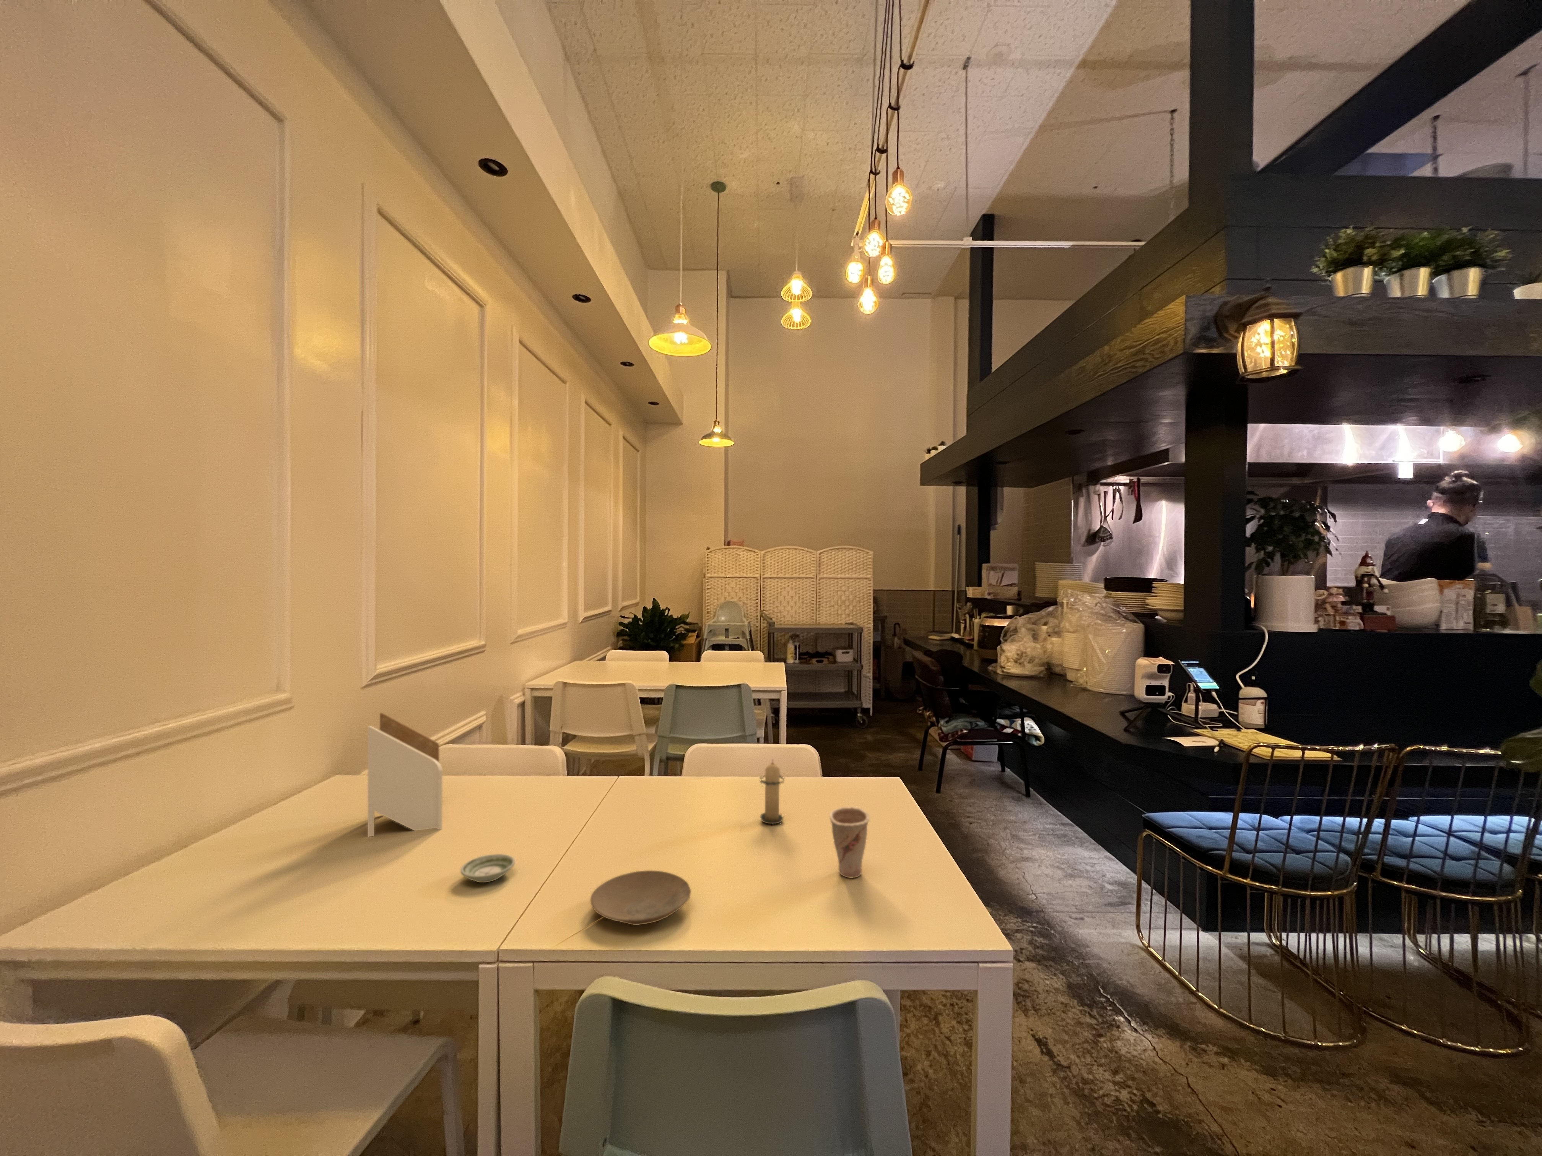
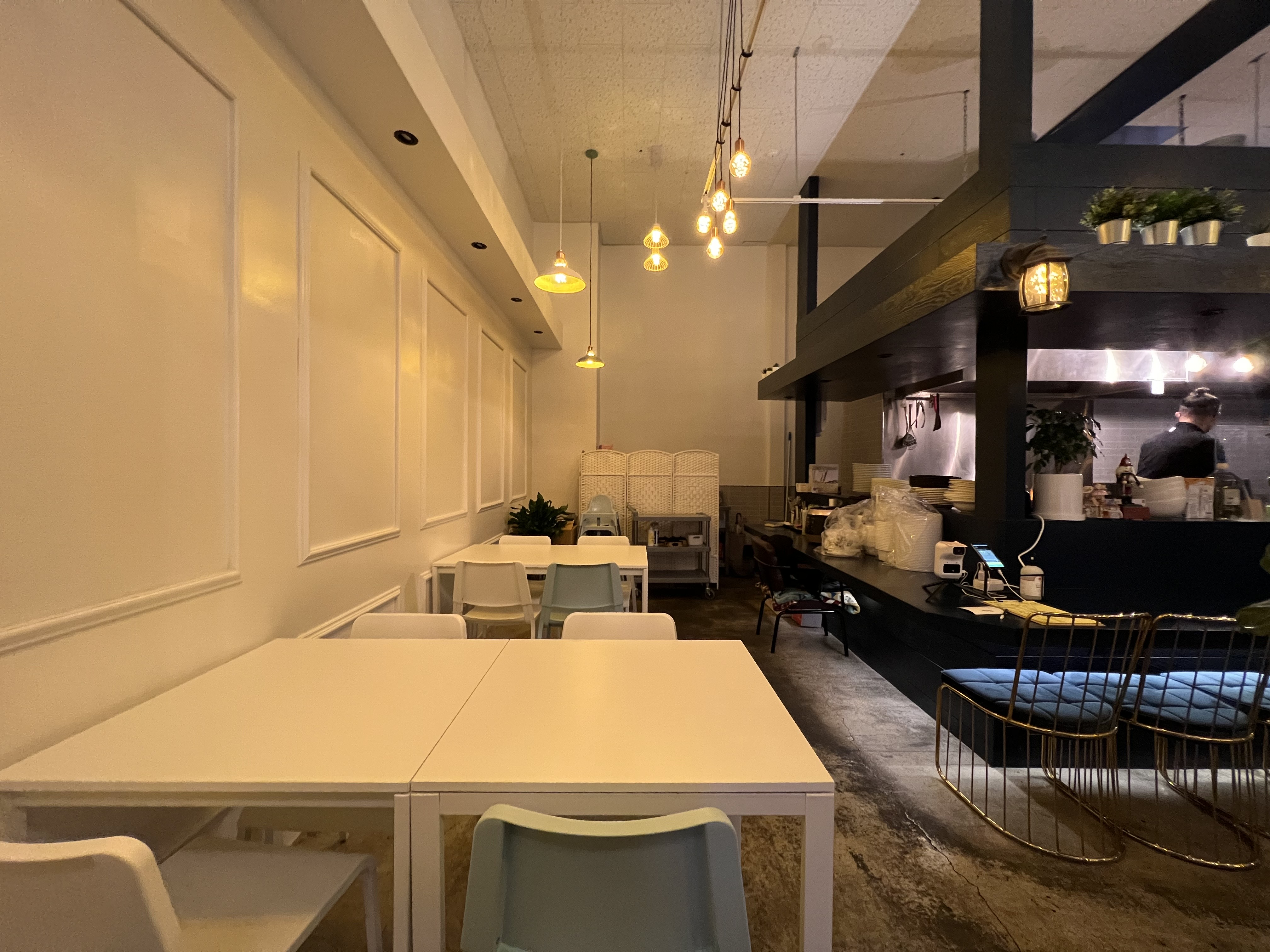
- candle [759,759,786,824]
- cup [829,806,871,878]
- saucer [460,854,516,883]
- plate [590,871,691,925]
- napkin holder [367,712,443,838]
